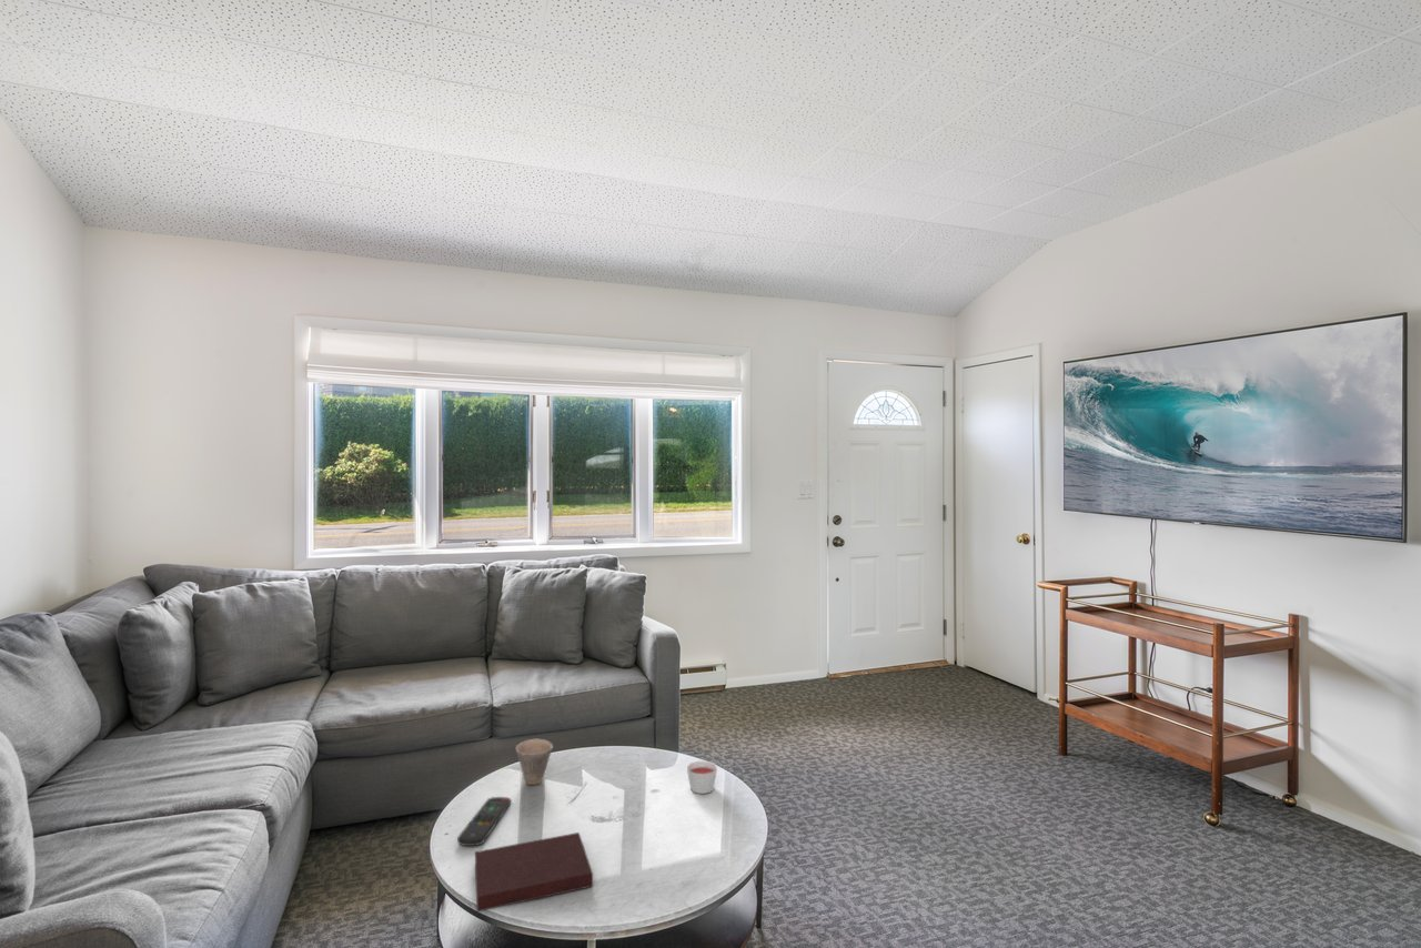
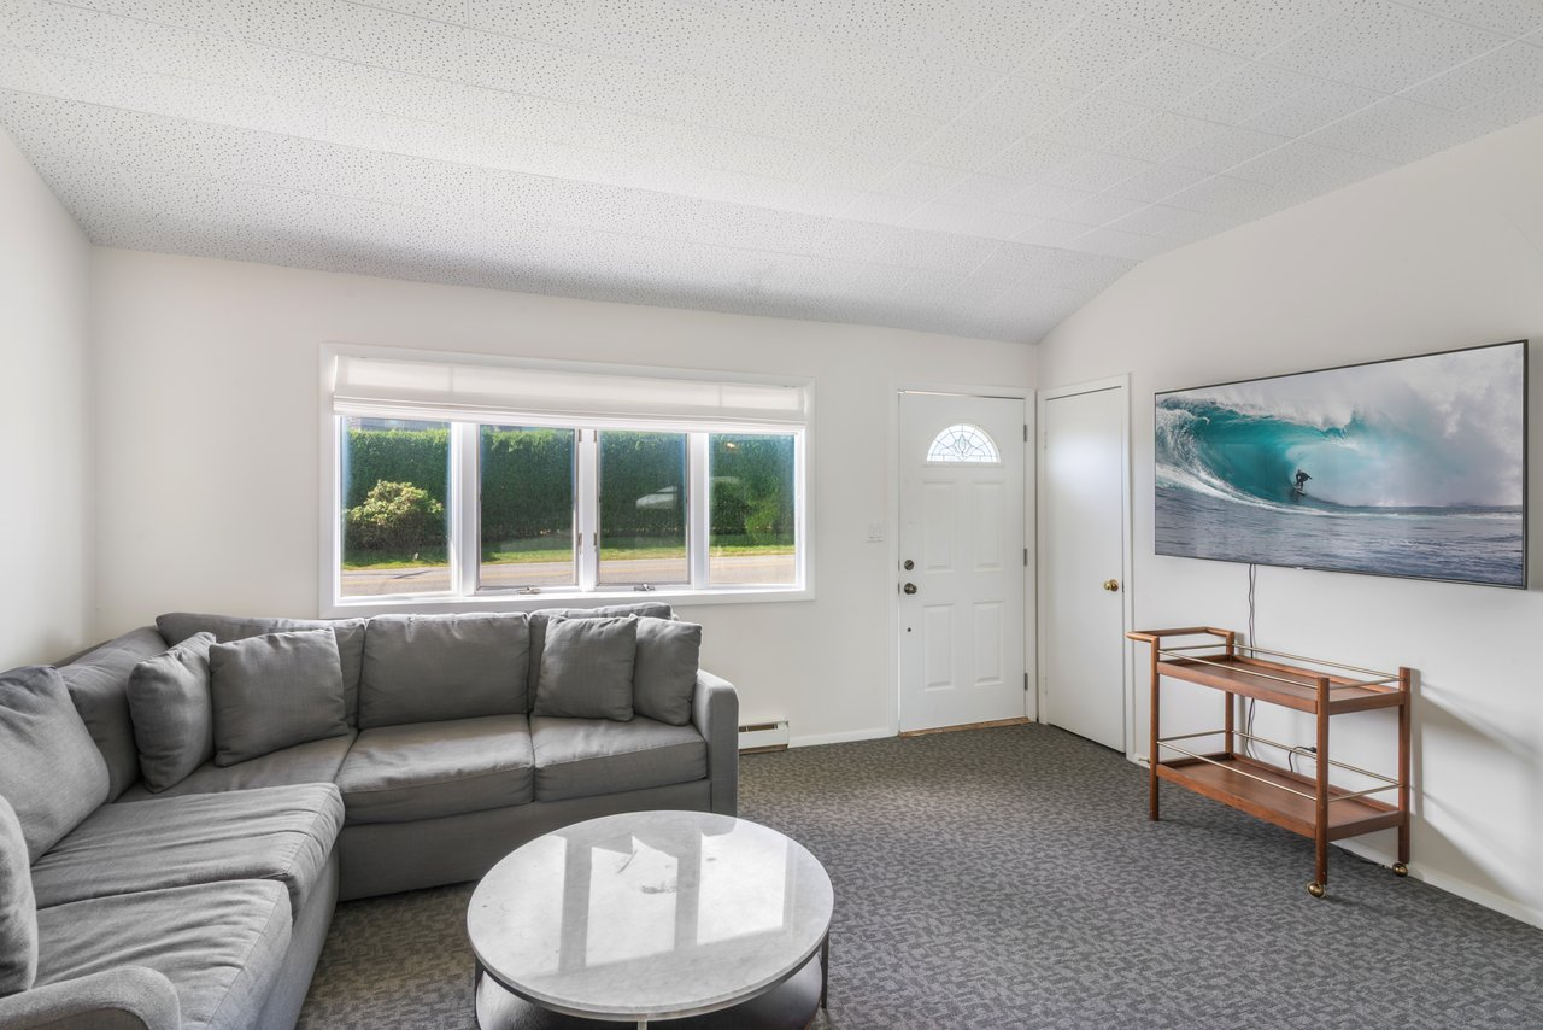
- candle [686,759,718,795]
- cup [515,738,554,786]
- remote control [456,796,512,847]
- notebook [474,831,594,912]
